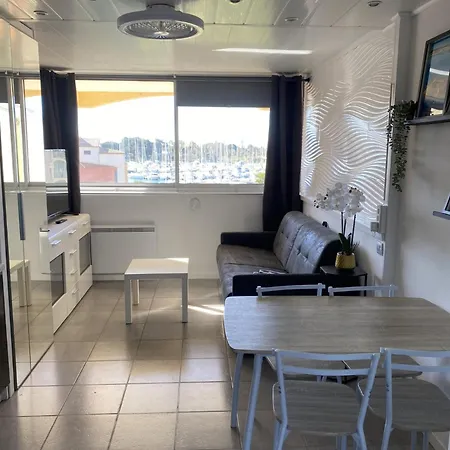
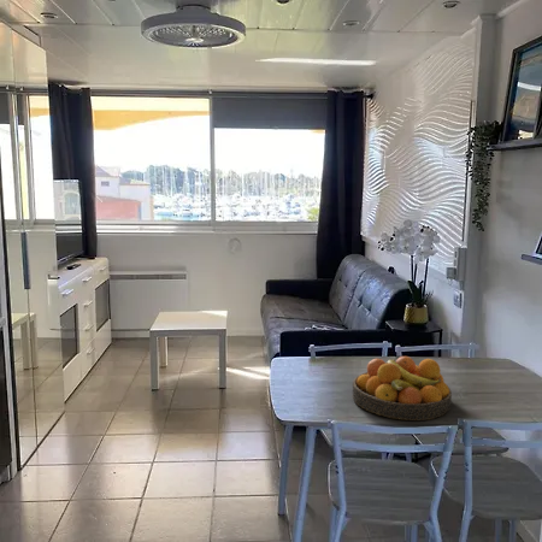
+ fruit bowl [352,355,453,422]
